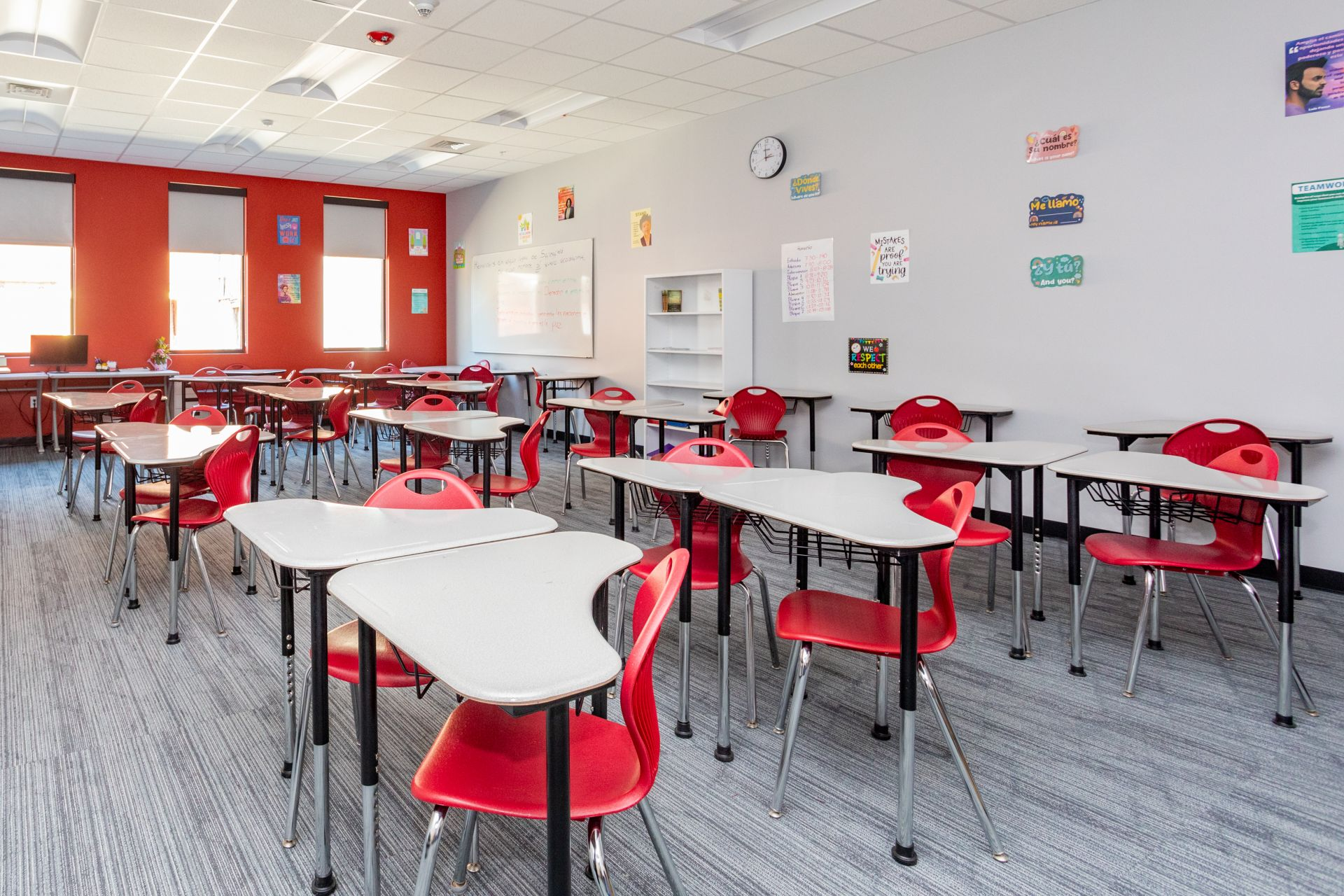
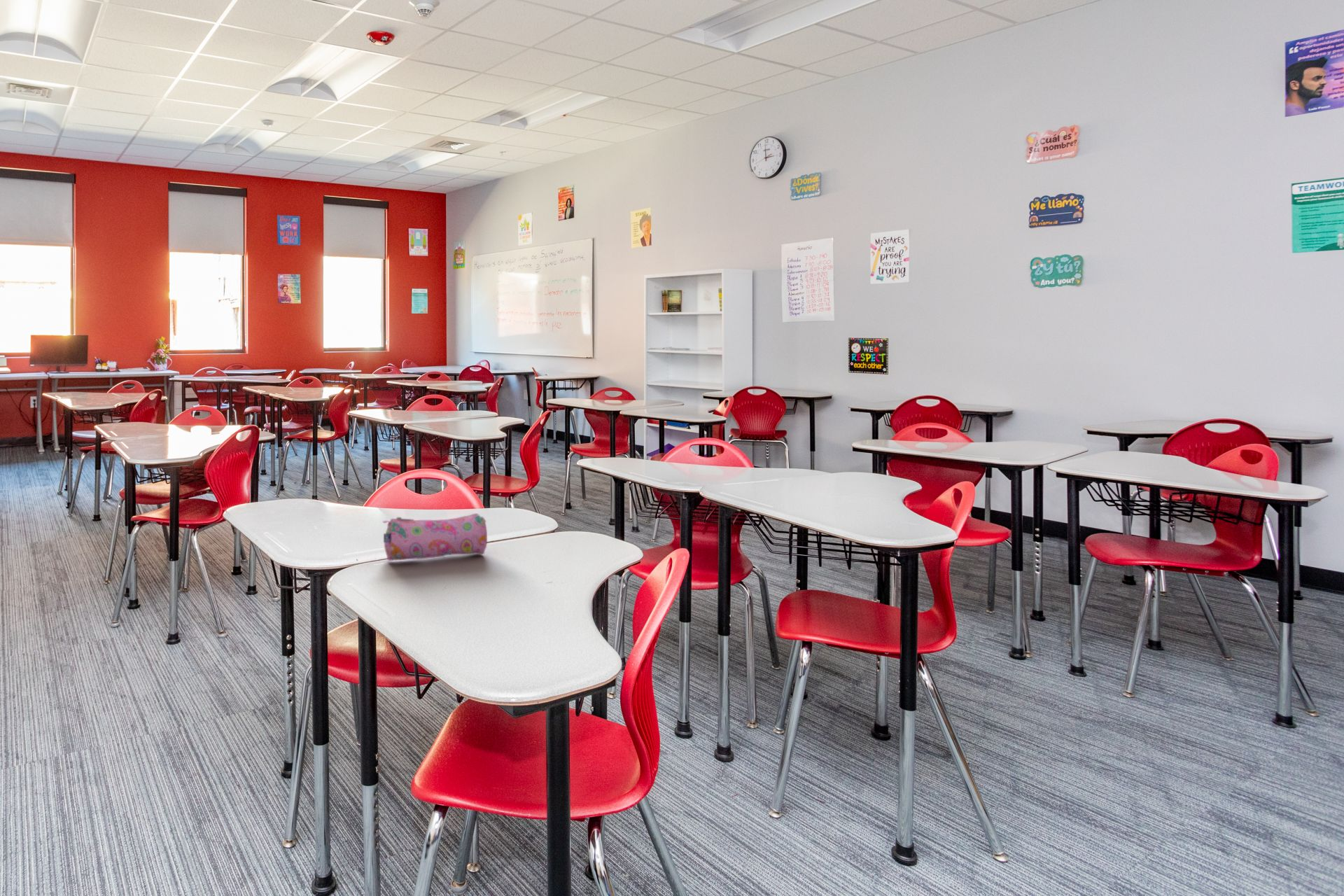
+ pencil case [381,513,488,561]
